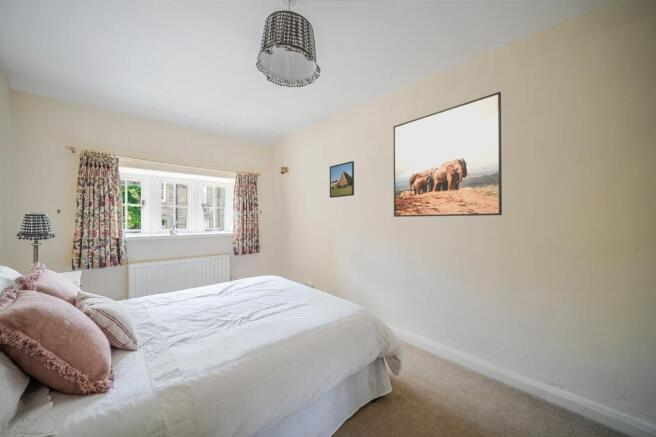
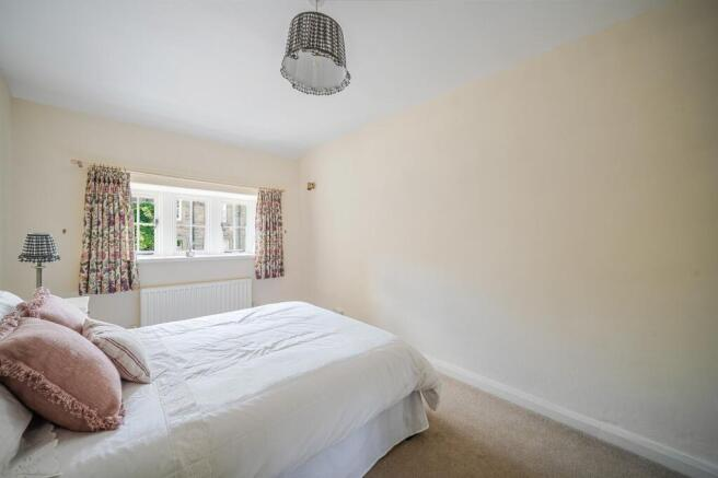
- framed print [393,91,503,218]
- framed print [329,160,355,199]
